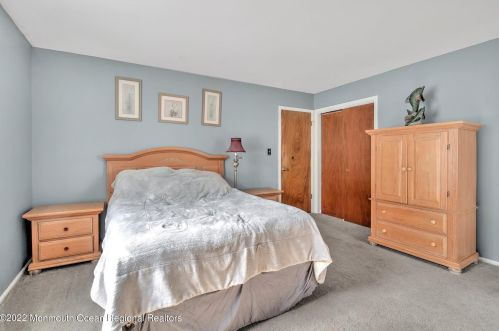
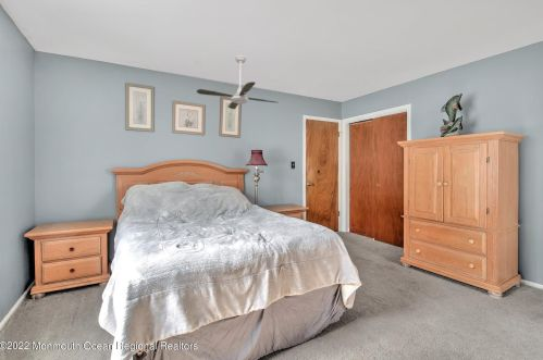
+ ceiling fan [196,54,280,110]
